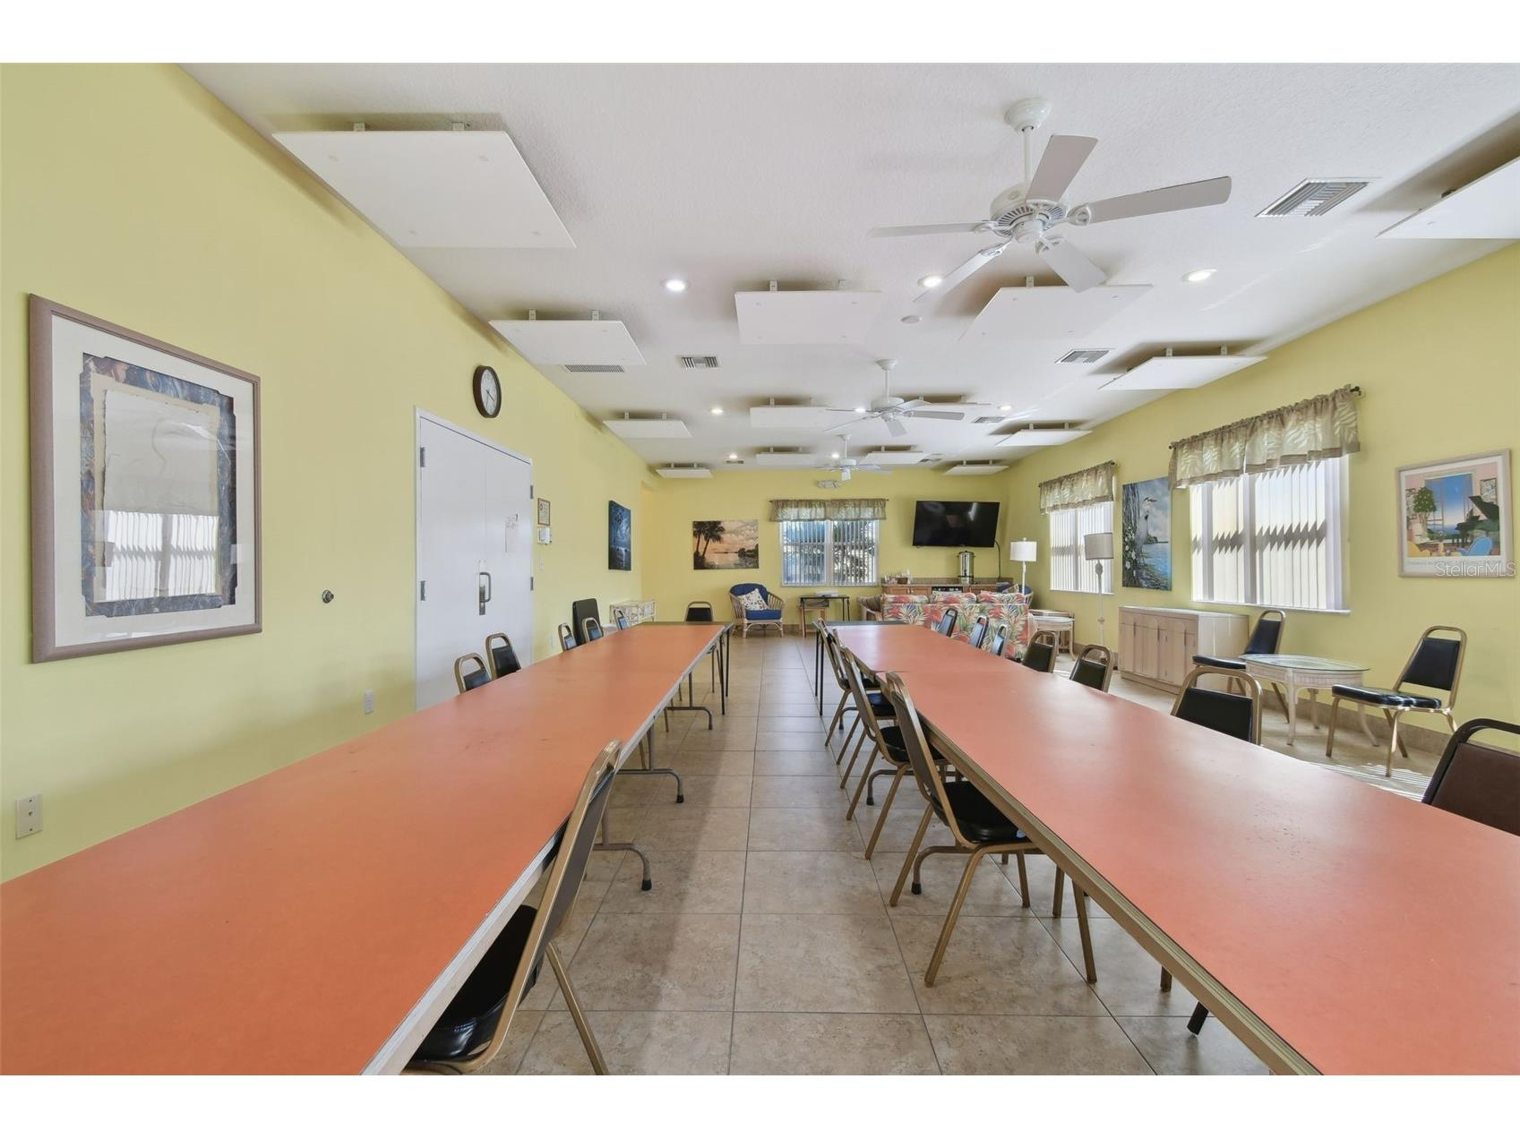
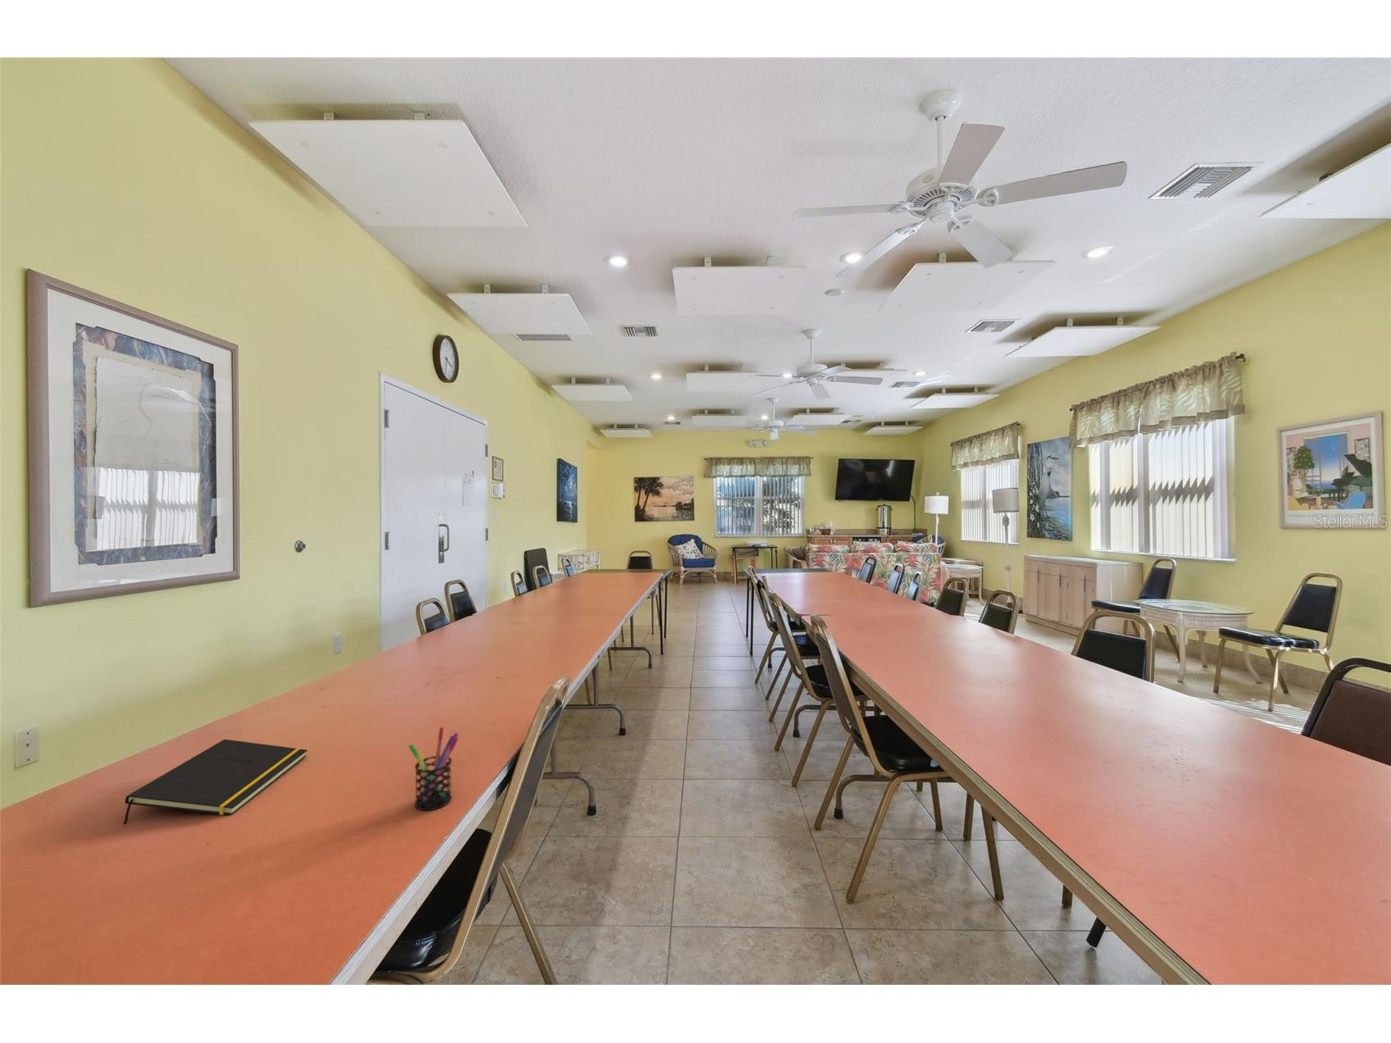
+ pen holder [407,726,459,812]
+ notepad [123,738,308,825]
